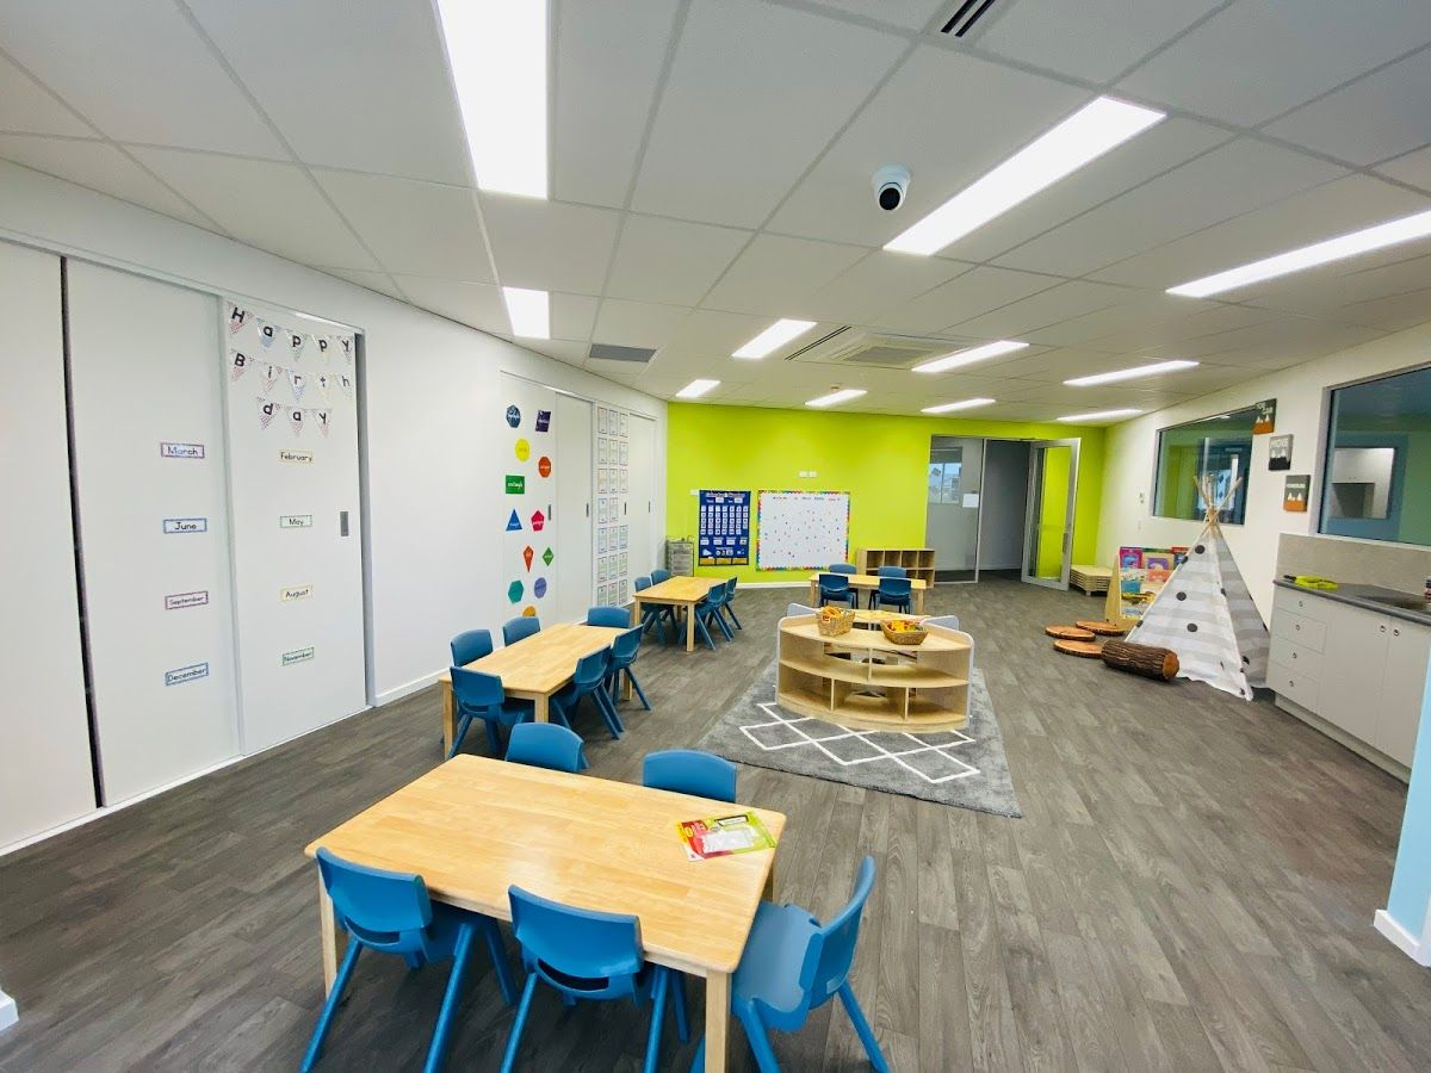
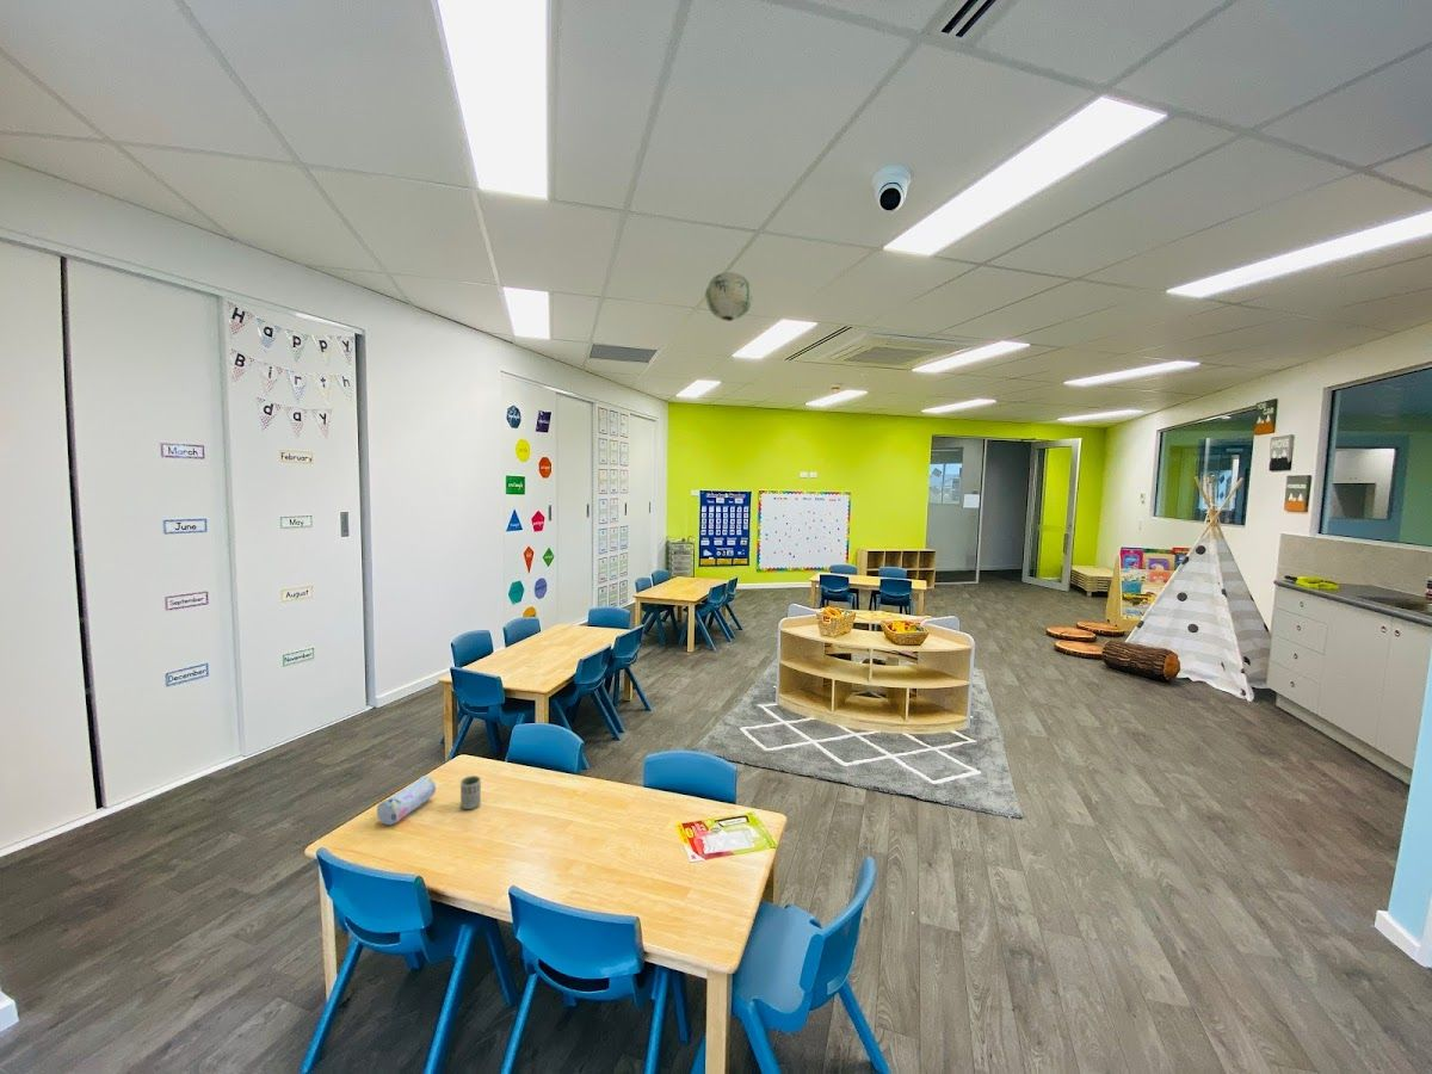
+ cup [459,774,482,810]
+ paper lantern [704,271,754,322]
+ pencil case [376,774,437,826]
